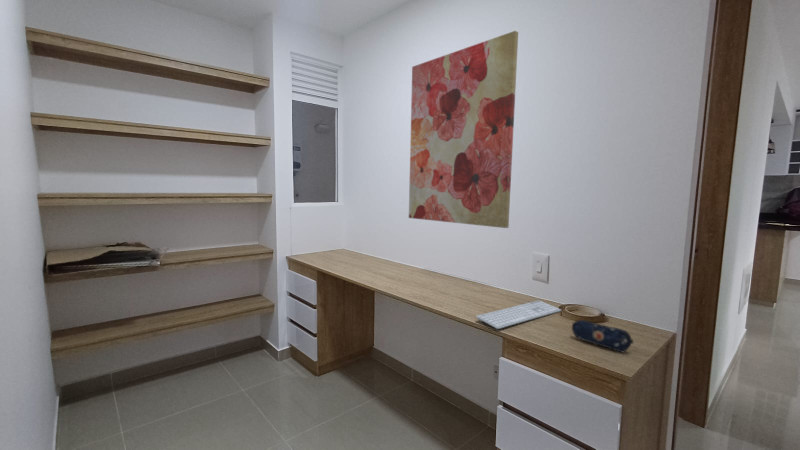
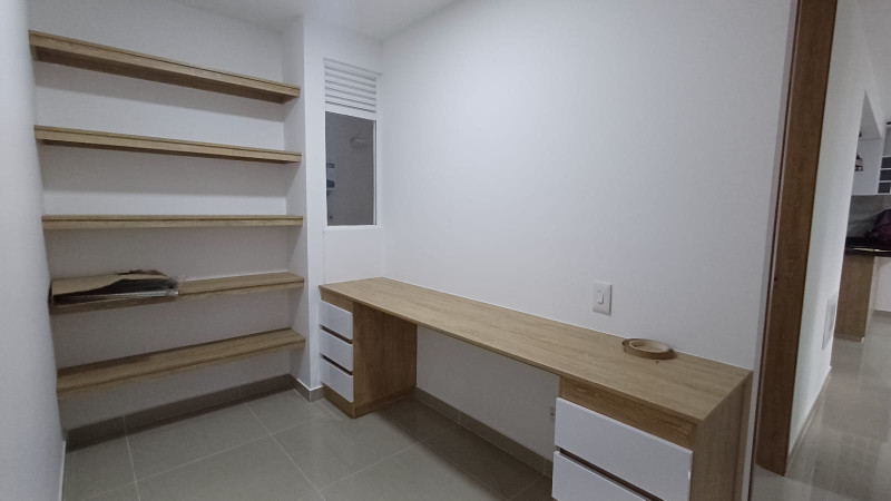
- pencil case [571,319,634,353]
- wall art [408,30,519,229]
- keyboard [475,299,562,330]
